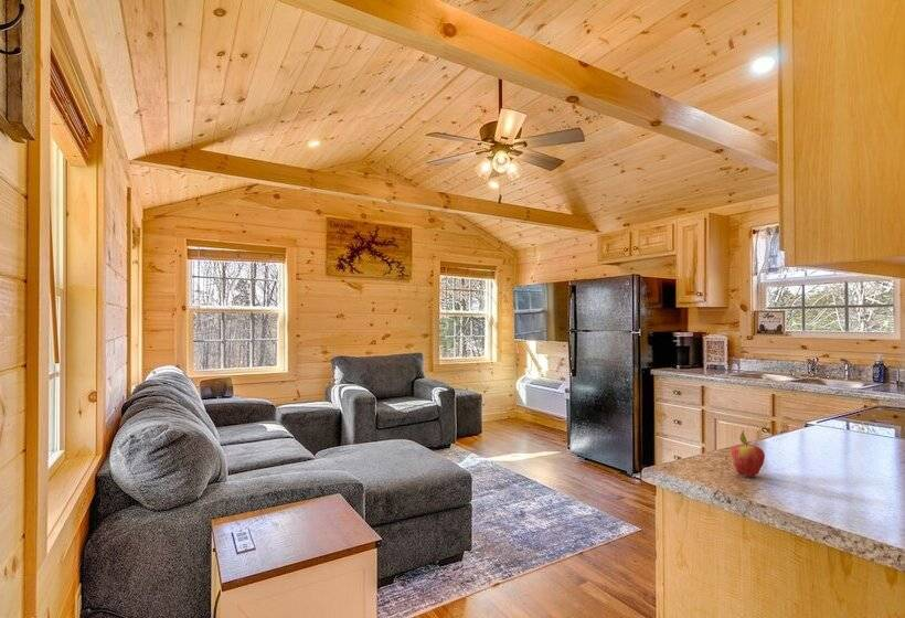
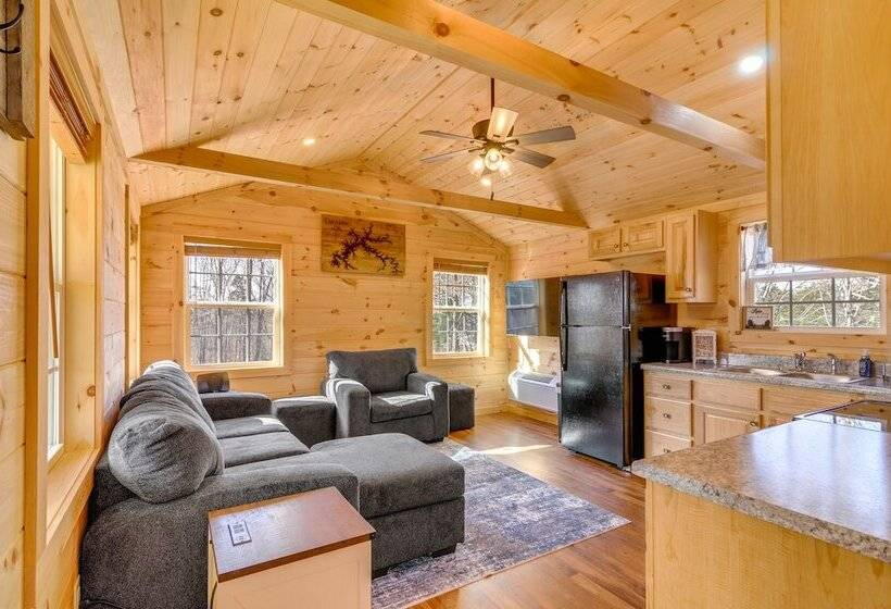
- fruit [728,429,766,478]
